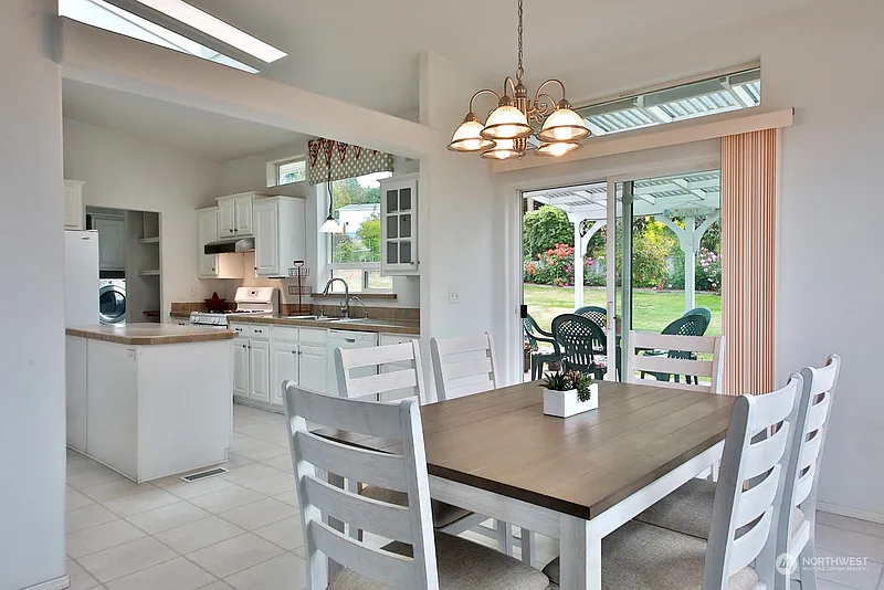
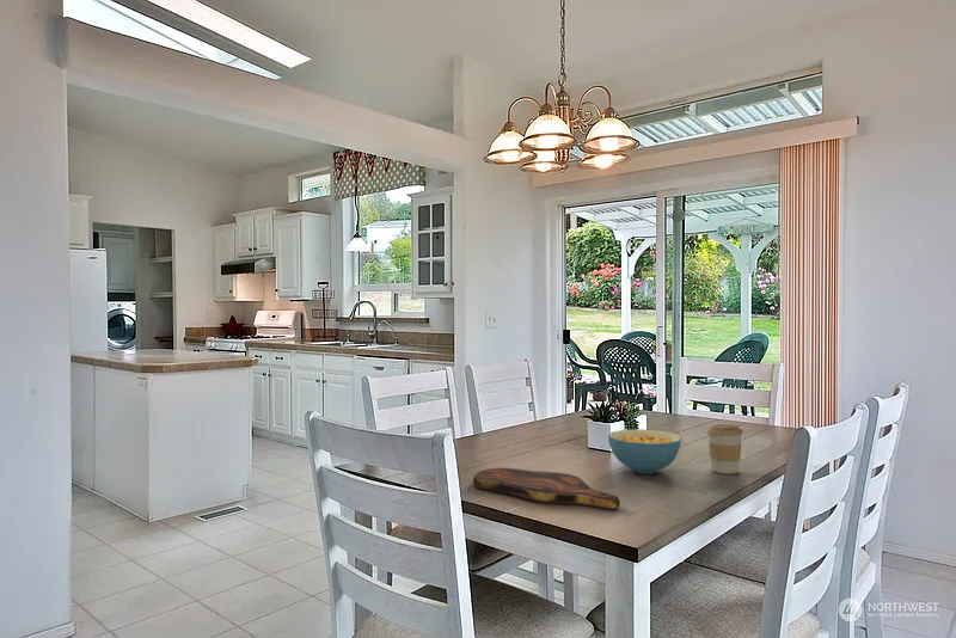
+ cereal bowl [607,428,682,474]
+ cutting board [472,467,621,510]
+ coffee cup [706,423,744,476]
